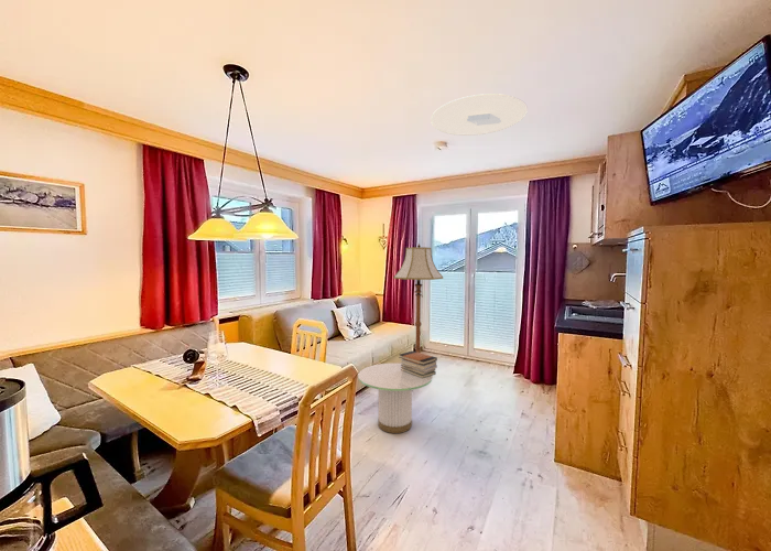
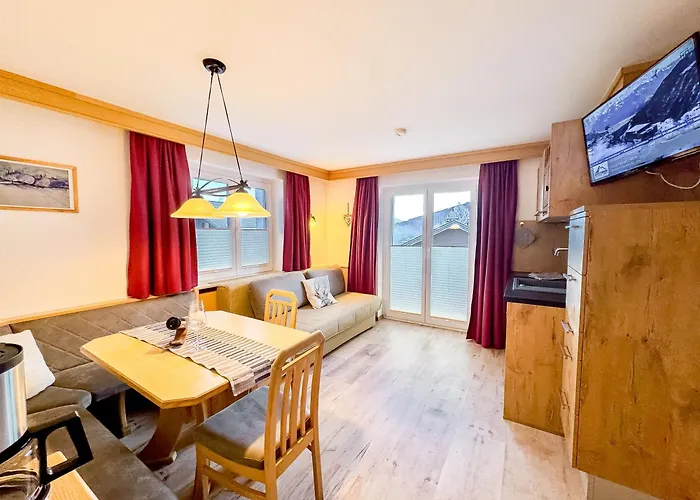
- floor lamp [393,242,444,353]
- ceiling light [430,93,529,137]
- side table [357,363,434,434]
- book stack [398,349,438,378]
